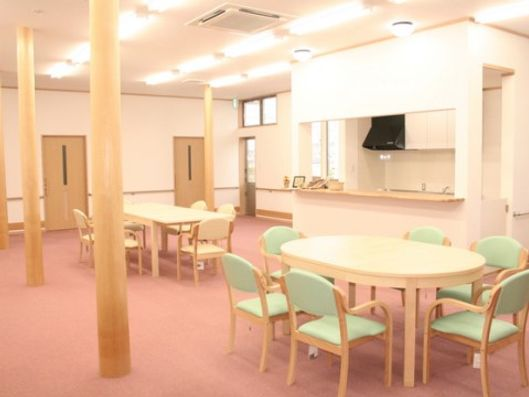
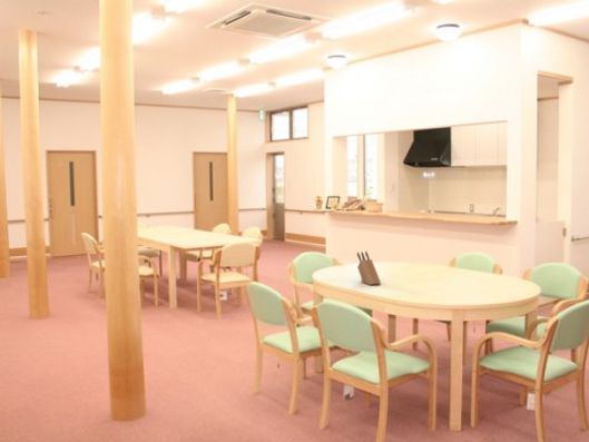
+ knife block [356,251,382,286]
